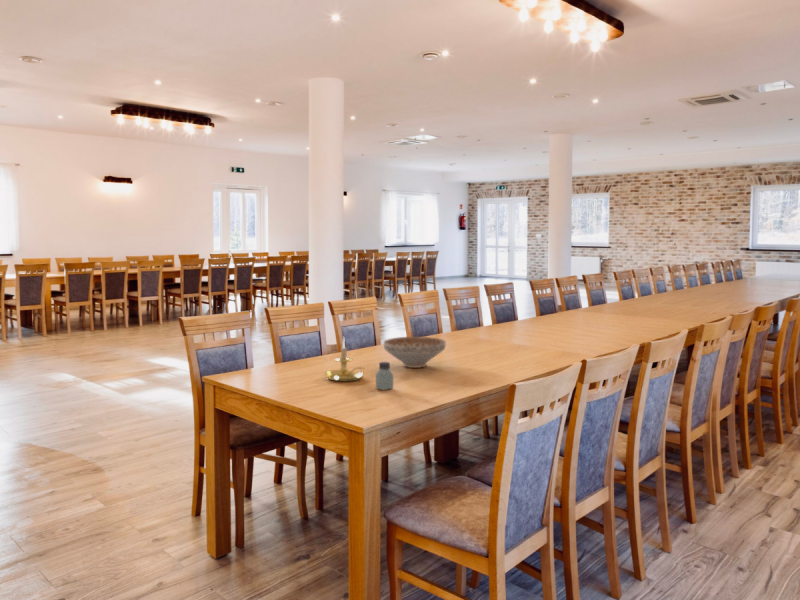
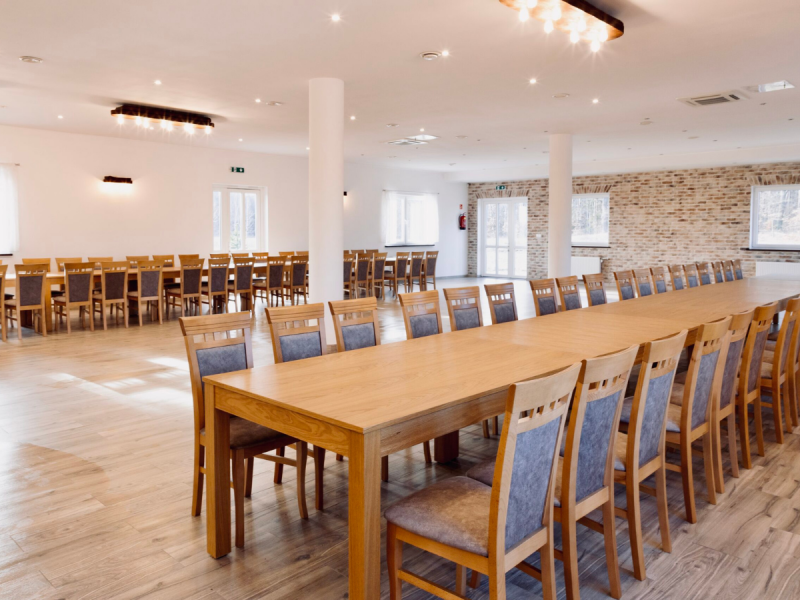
- candle holder [324,336,365,382]
- saltshaker [375,361,394,391]
- decorative bowl [383,336,447,369]
